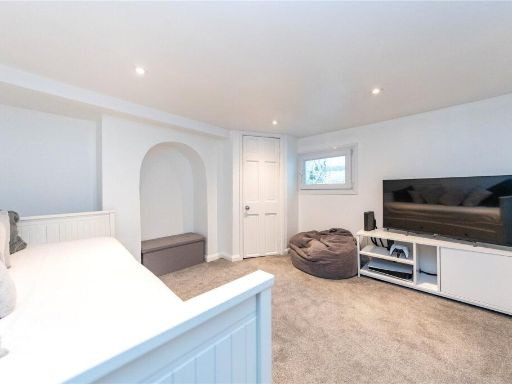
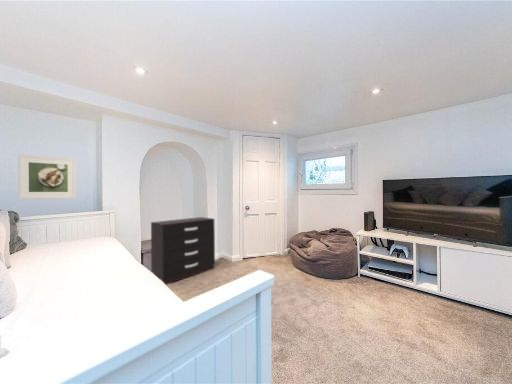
+ dresser [150,216,216,285]
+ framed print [17,153,77,200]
